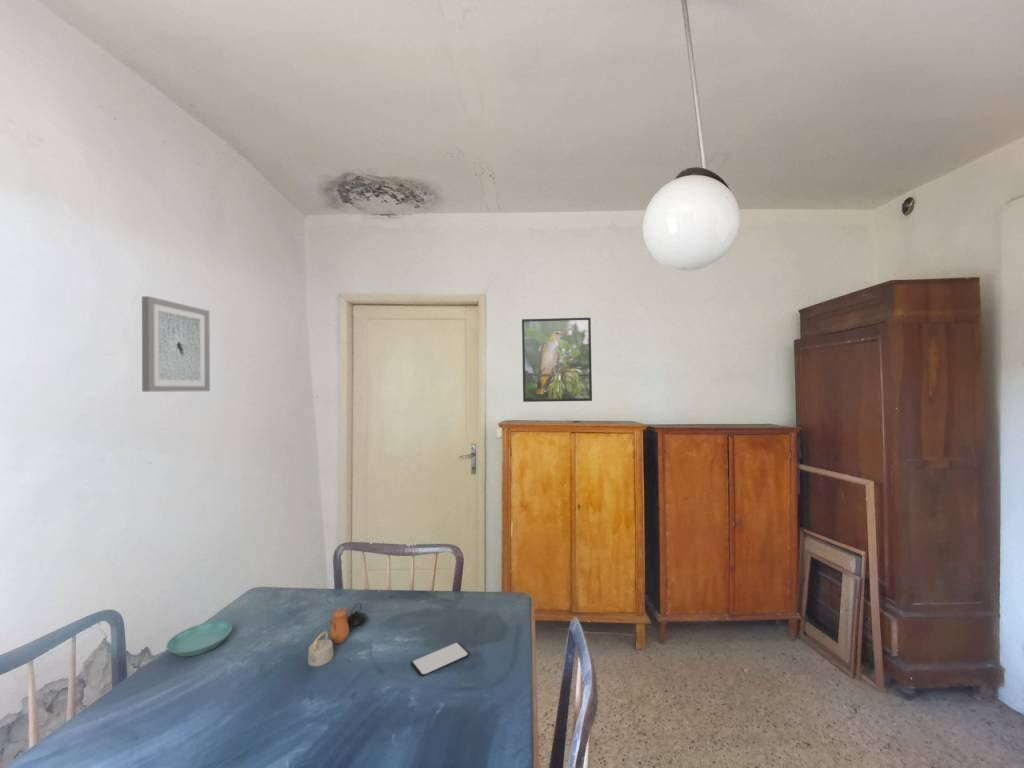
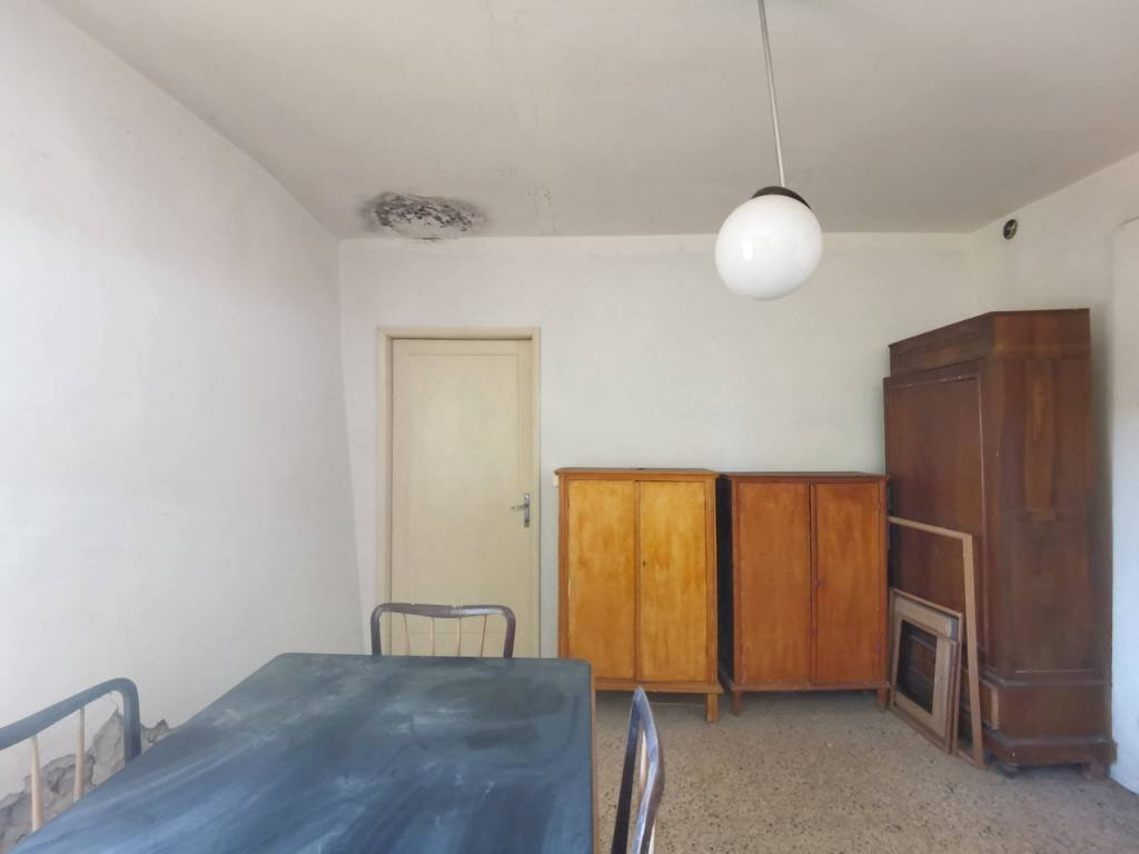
- saucer [165,620,233,658]
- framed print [521,317,593,403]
- teapot [307,602,368,668]
- wall art [141,295,211,393]
- smartphone [410,641,470,677]
